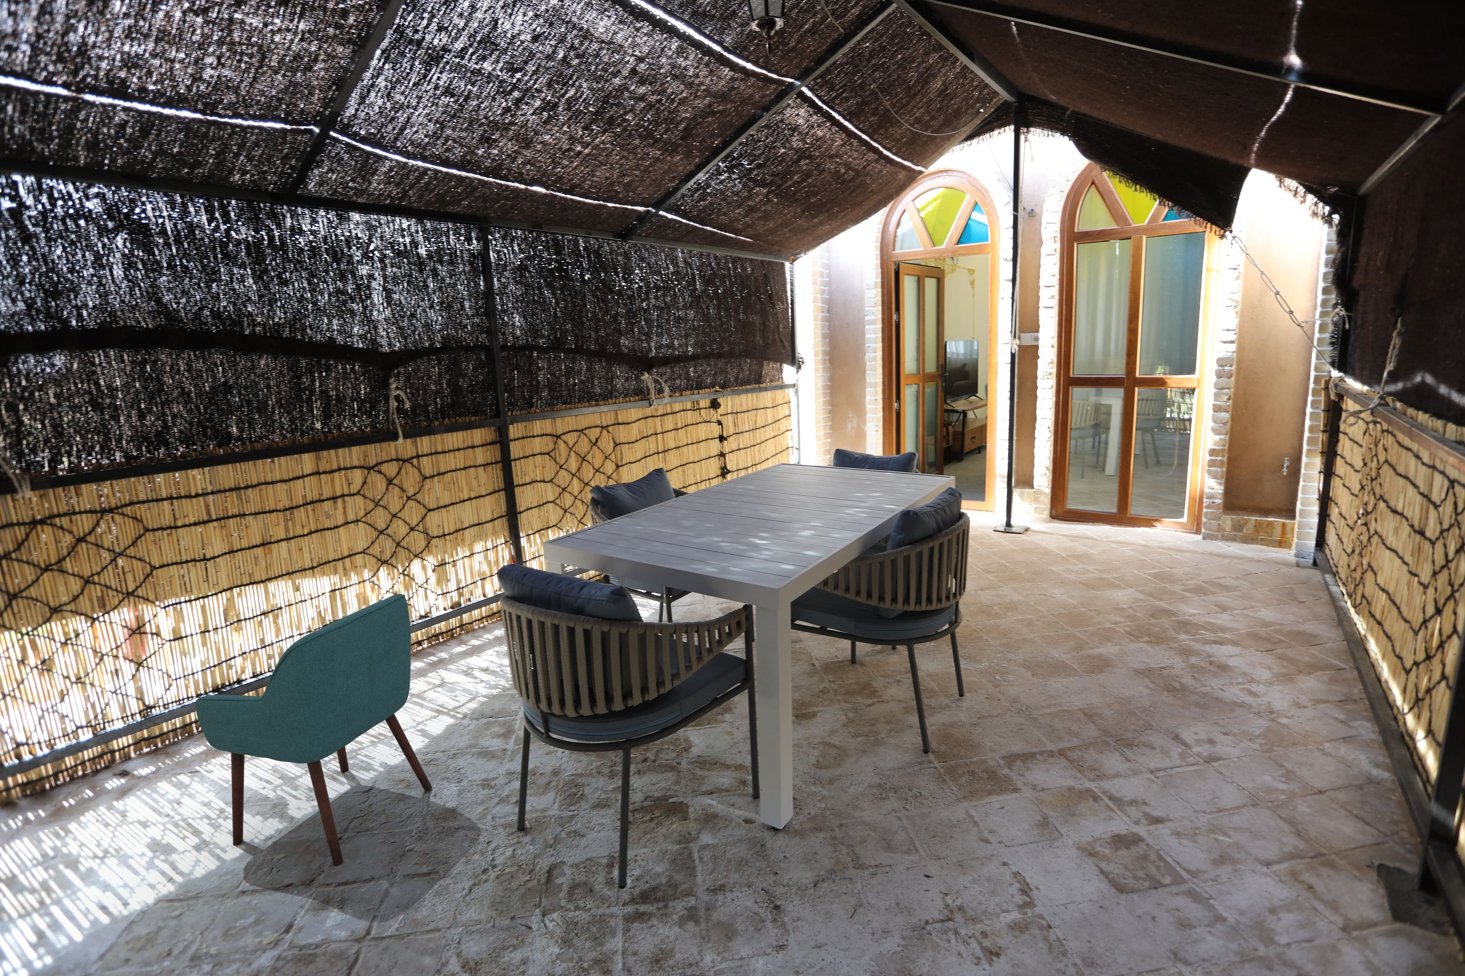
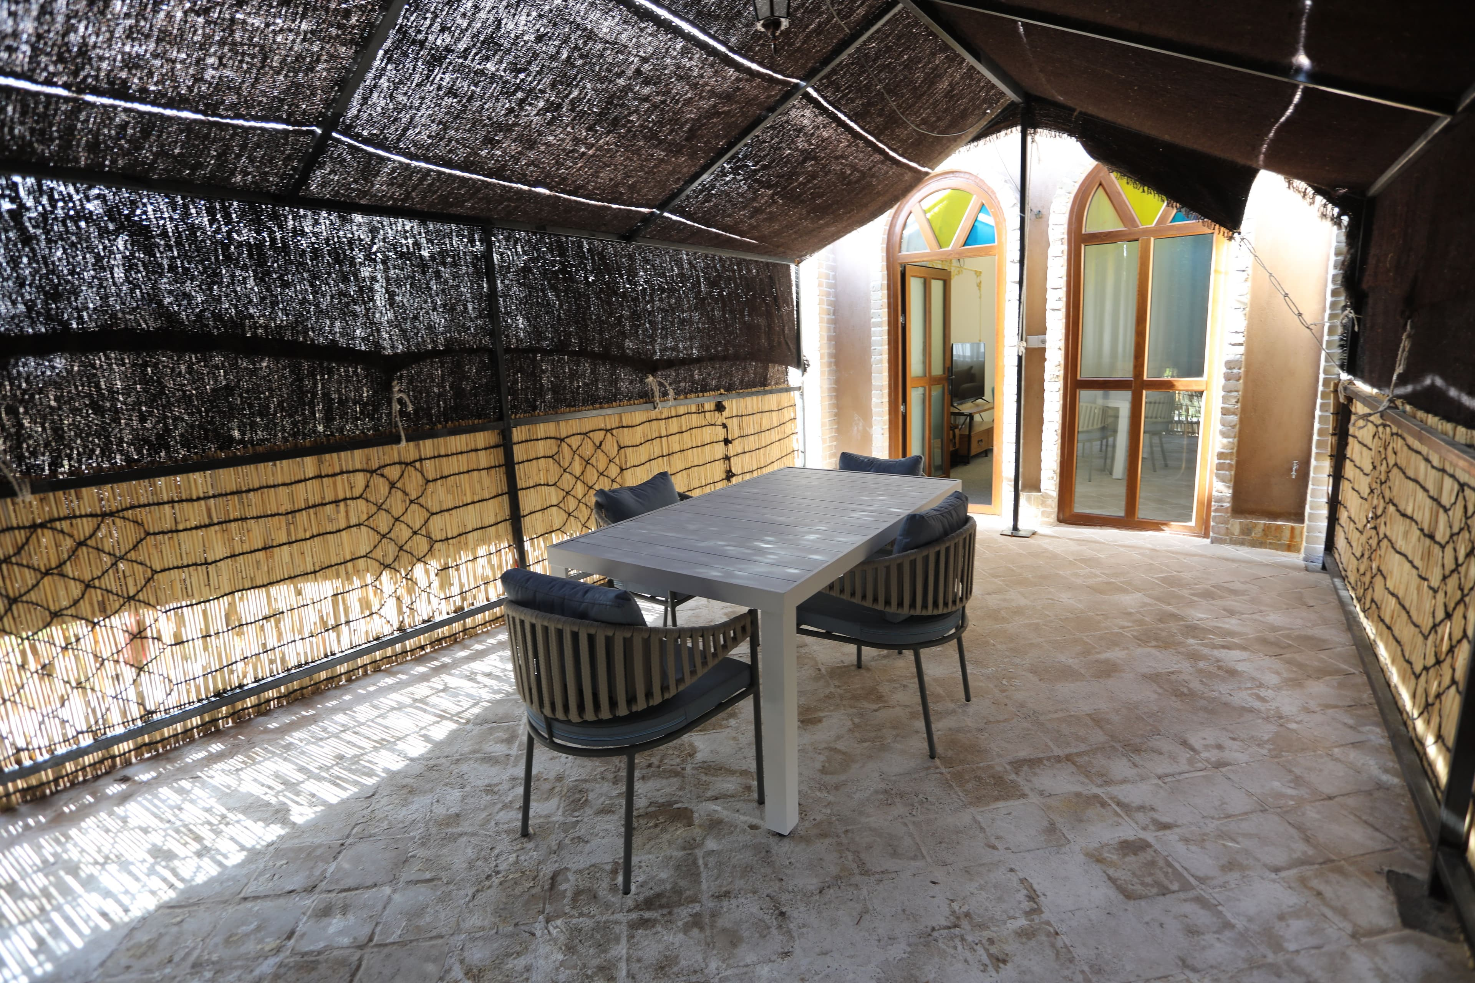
- chair [195,594,433,866]
